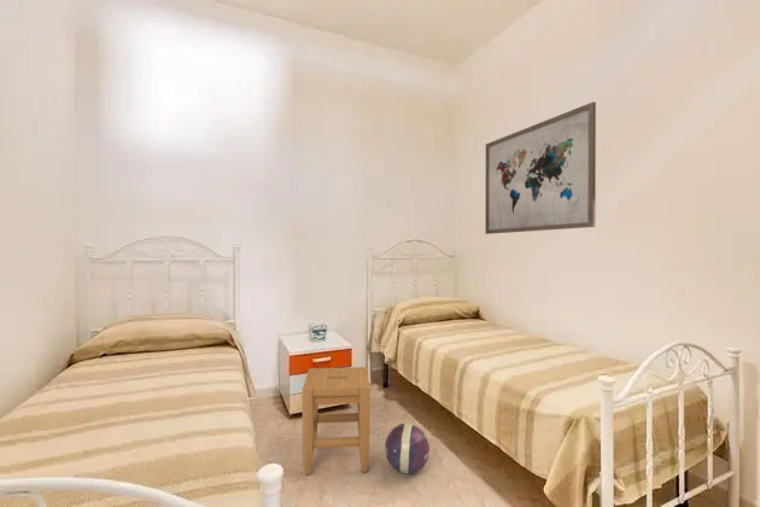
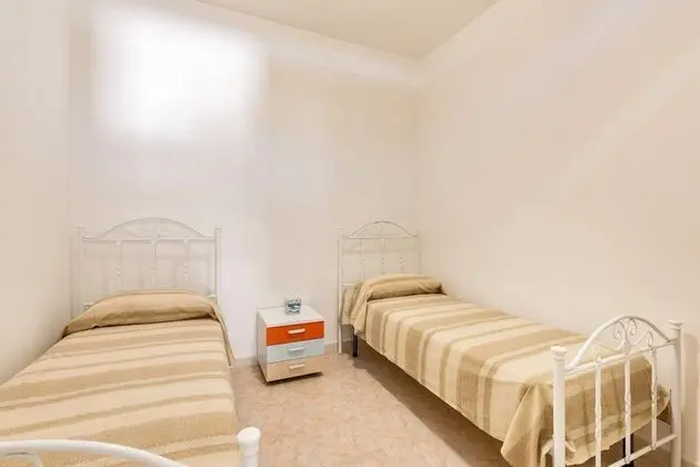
- wall art [484,100,597,235]
- ball [384,422,431,474]
- stool [302,366,372,476]
